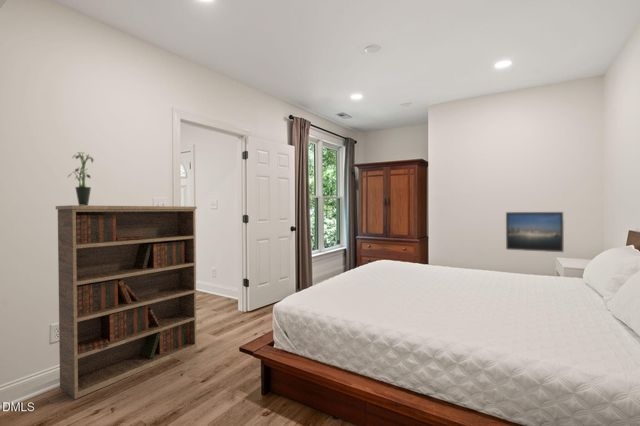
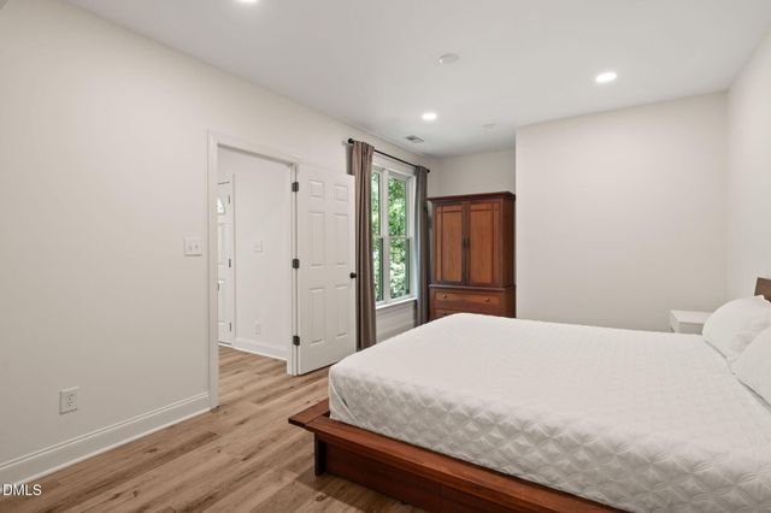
- potted plant [67,151,95,206]
- bookshelf [55,204,198,400]
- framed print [505,211,565,253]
